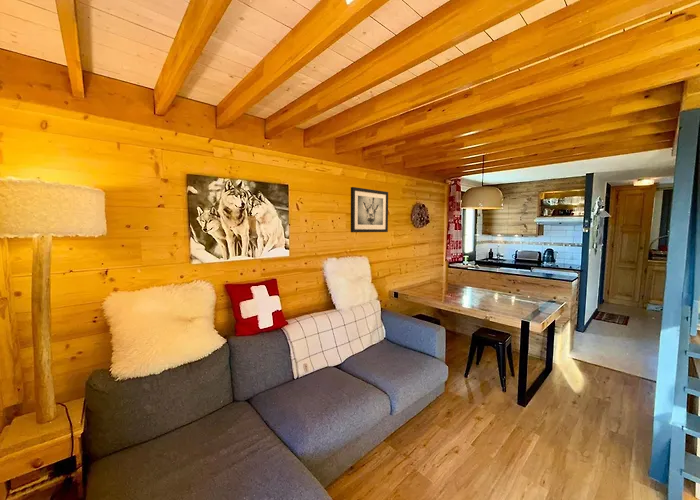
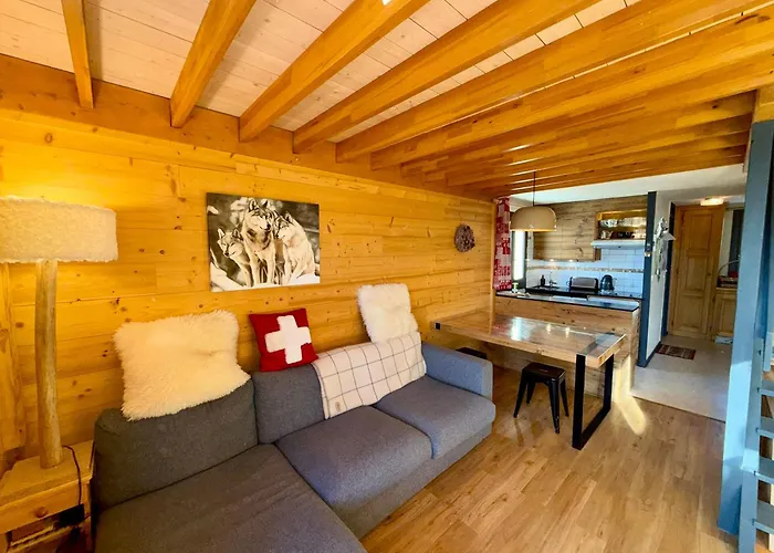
- wall art [350,186,389,233]
